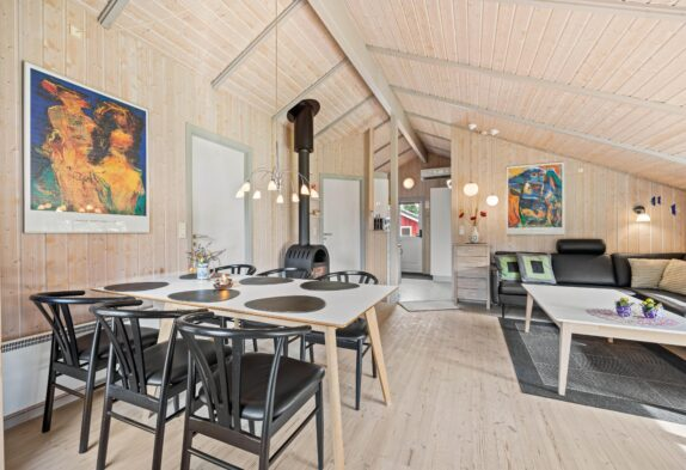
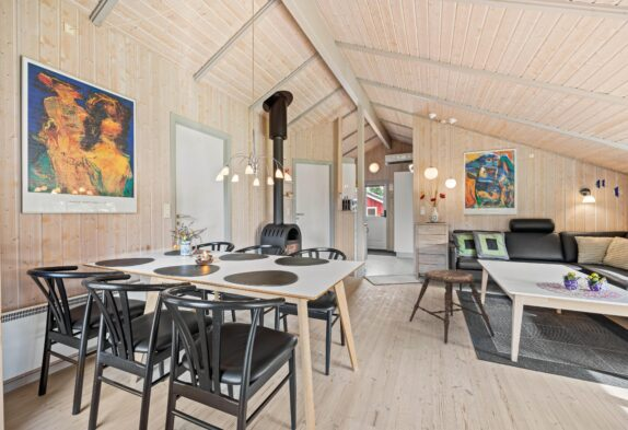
+ stool [408,268,496,345]
